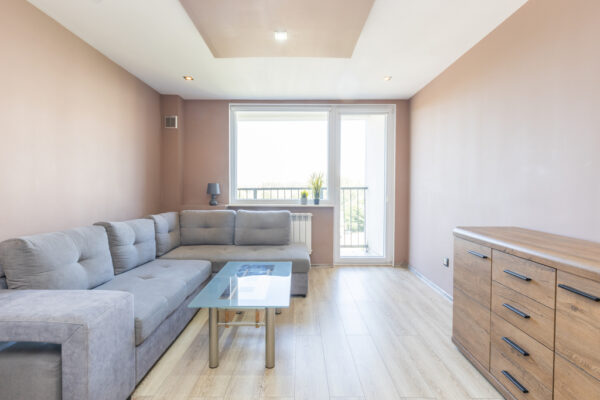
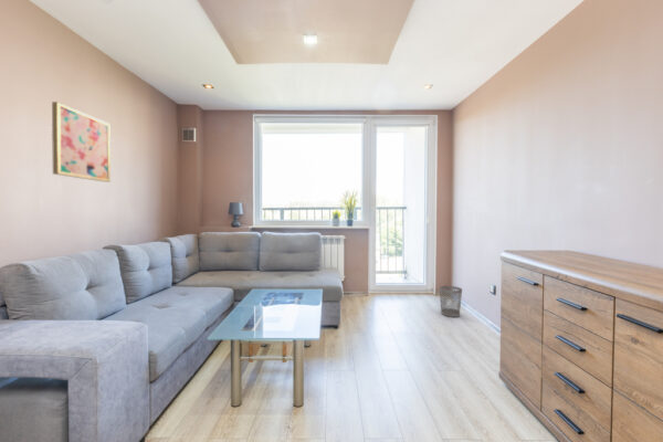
+ wastebasket [439,285,463,318]
+ wall art [51,101,112,183]
